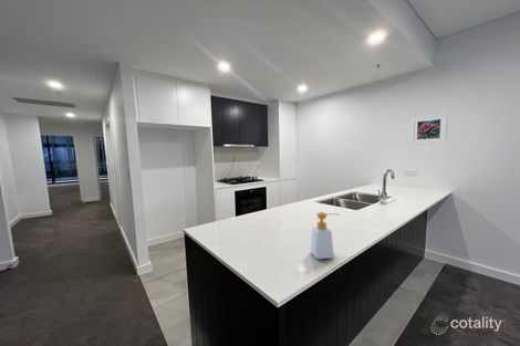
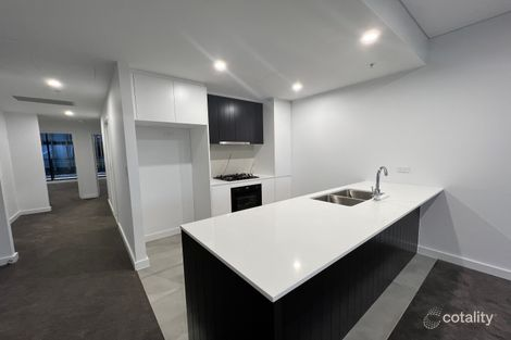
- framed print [410,112,449,146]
- soap bottle [310,211,340,260]
